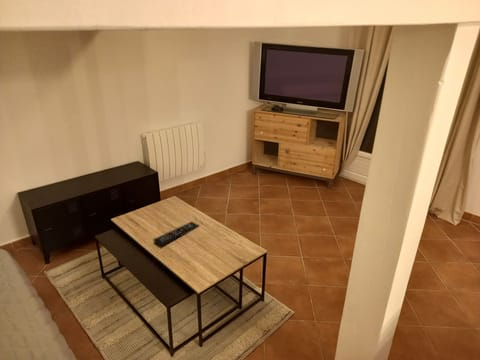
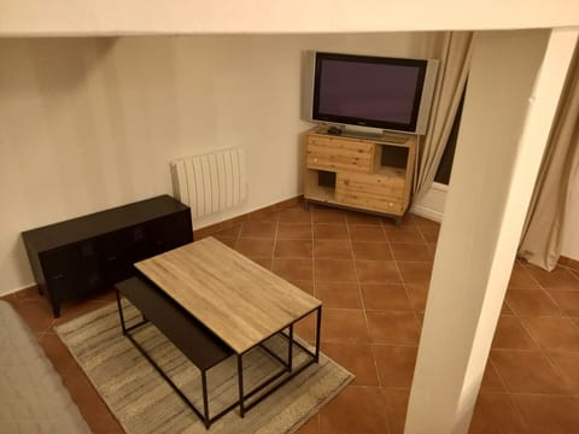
- remote control [152,221,200,247]
